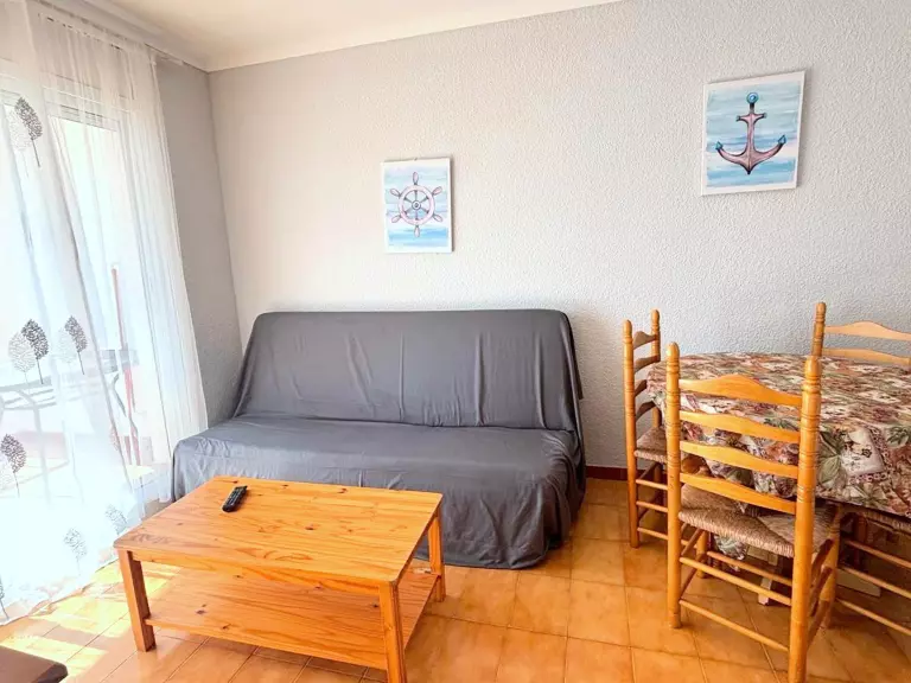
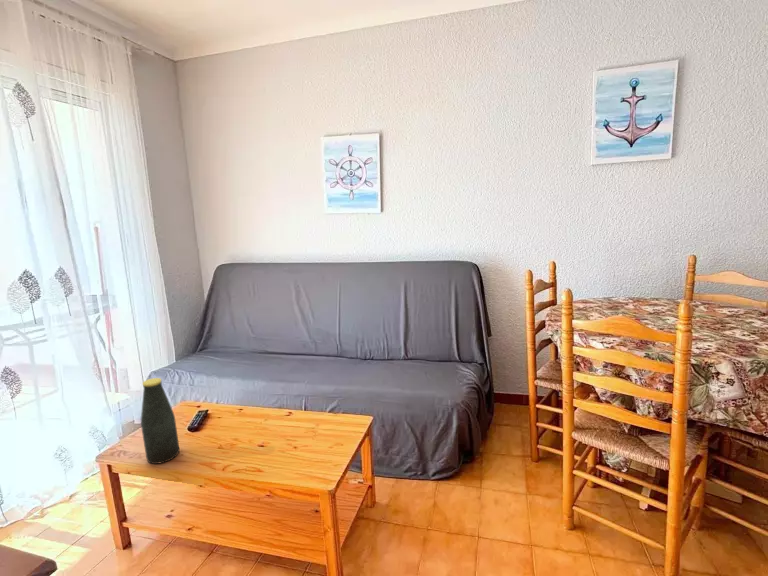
+ bottle [140,377,181,465]
